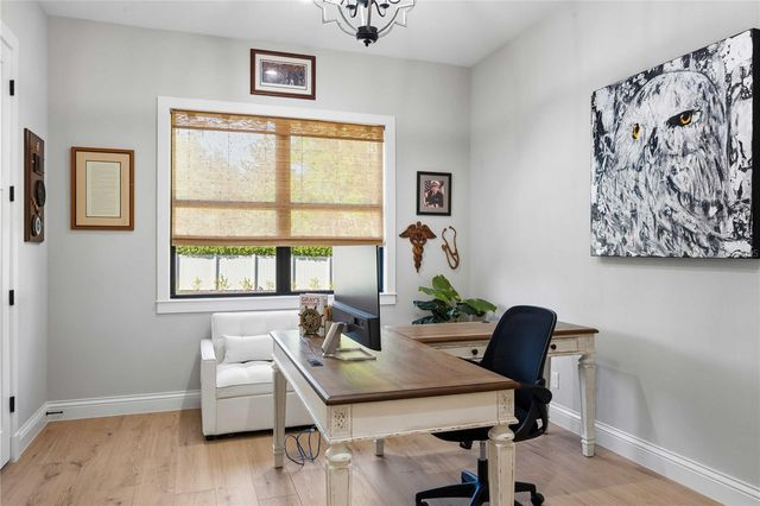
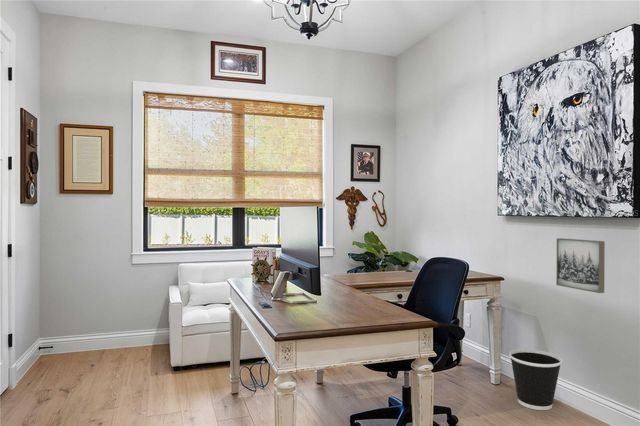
+ wall art [555,237,606,294]
+ wastebasket [508,348,563,411]
